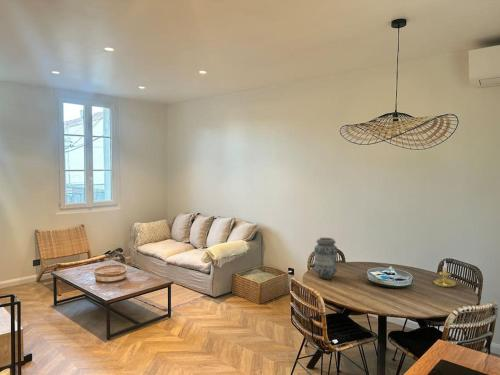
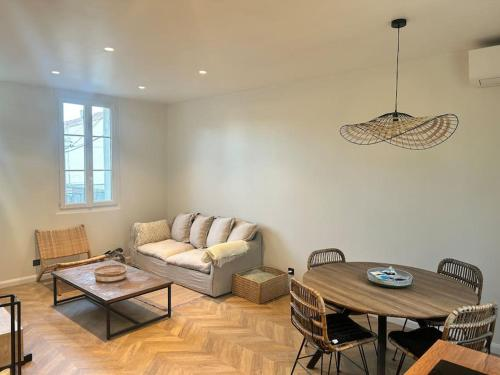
- candle holder [432,261,457,288]
- vase [313,237,339,280]
